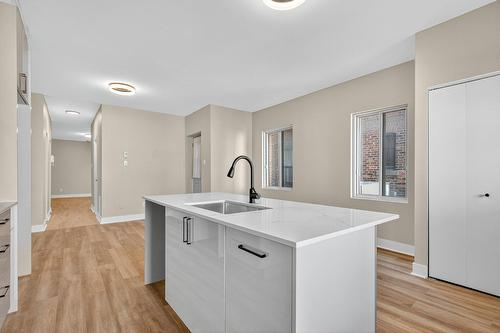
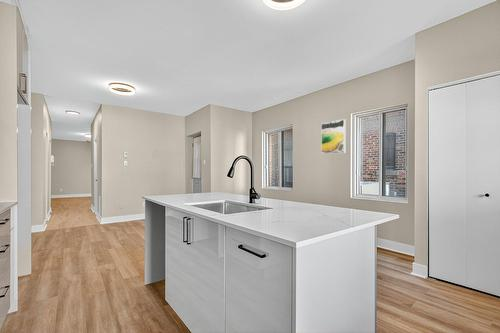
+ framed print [320,118,346,155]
